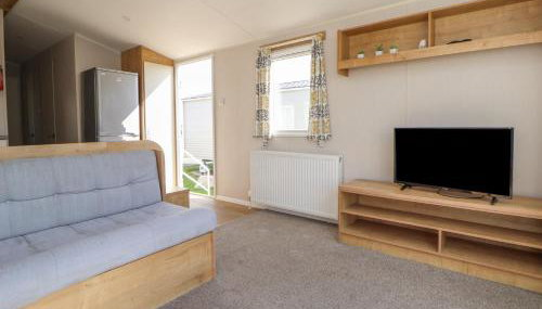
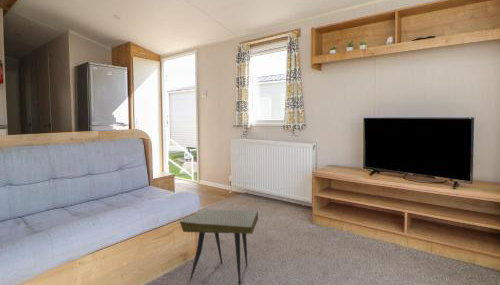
+ side table [179,208,259,285]
